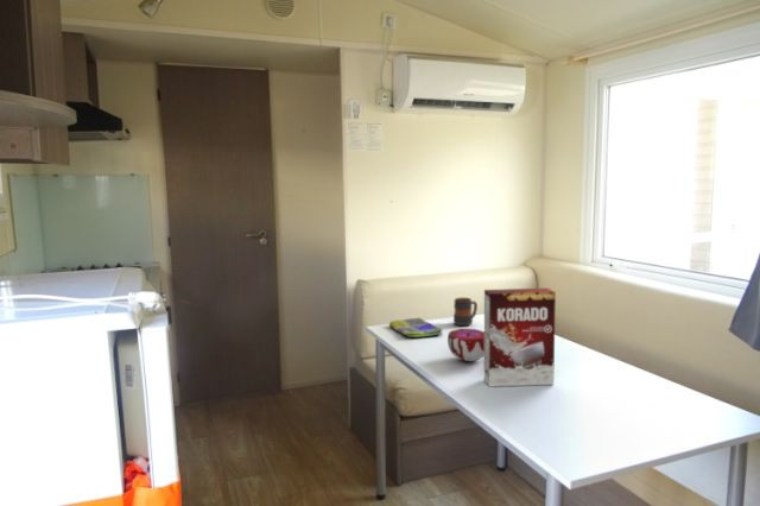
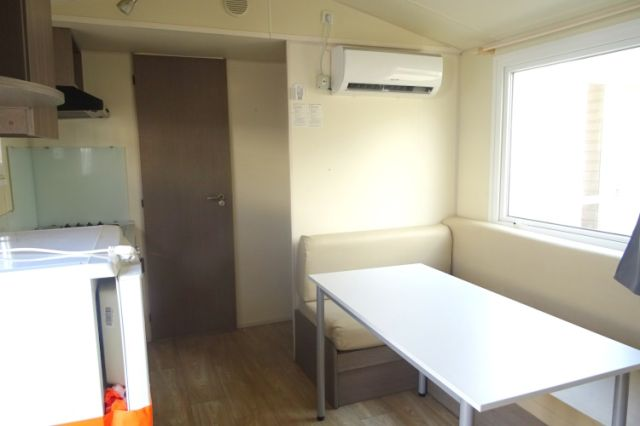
- cereal box [483,287,557,387]
- dish towel [388,317,444,339]
- mug [452,297,479,327]
- decorative bowl [446,328,484,362]
